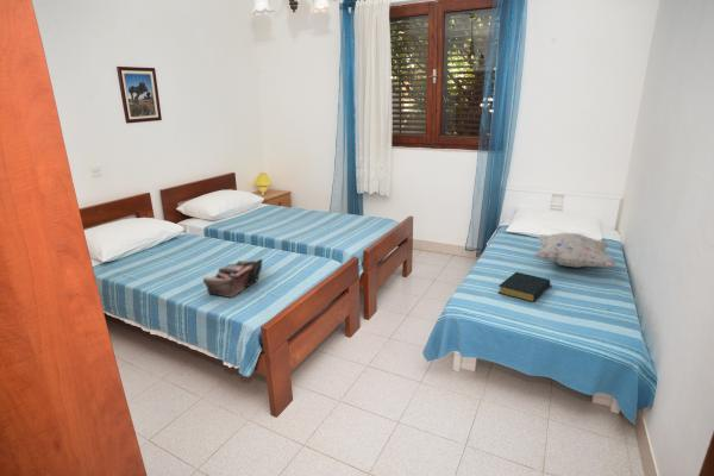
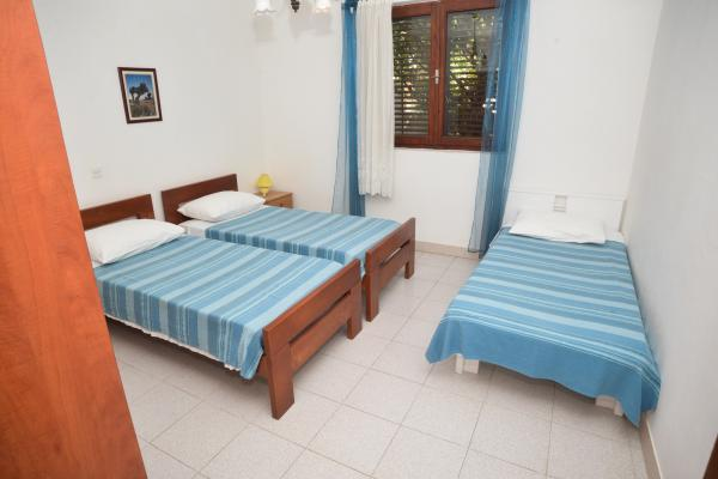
- decorative pillow [533,232,618,269]
- tote bag [202,257,264,299]
- hardback book [497,271,551,303]
